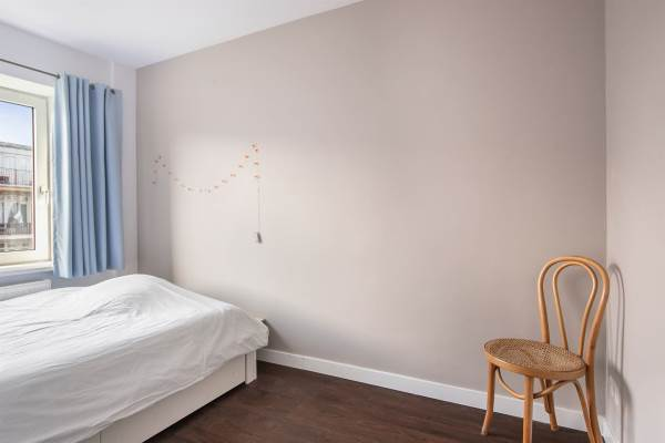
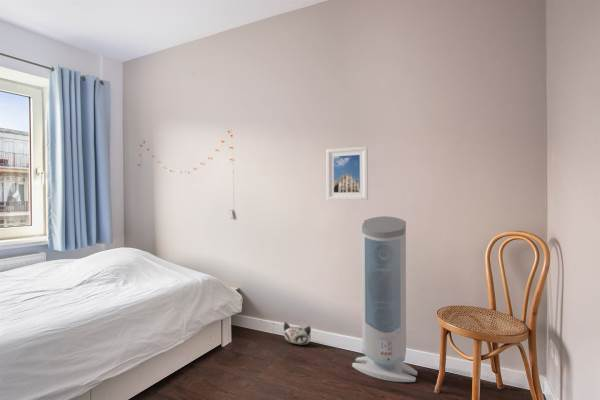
+ air purifier [351,215,418,383]
+ plush toy [283,321,312,346]
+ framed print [325,145,369,201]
